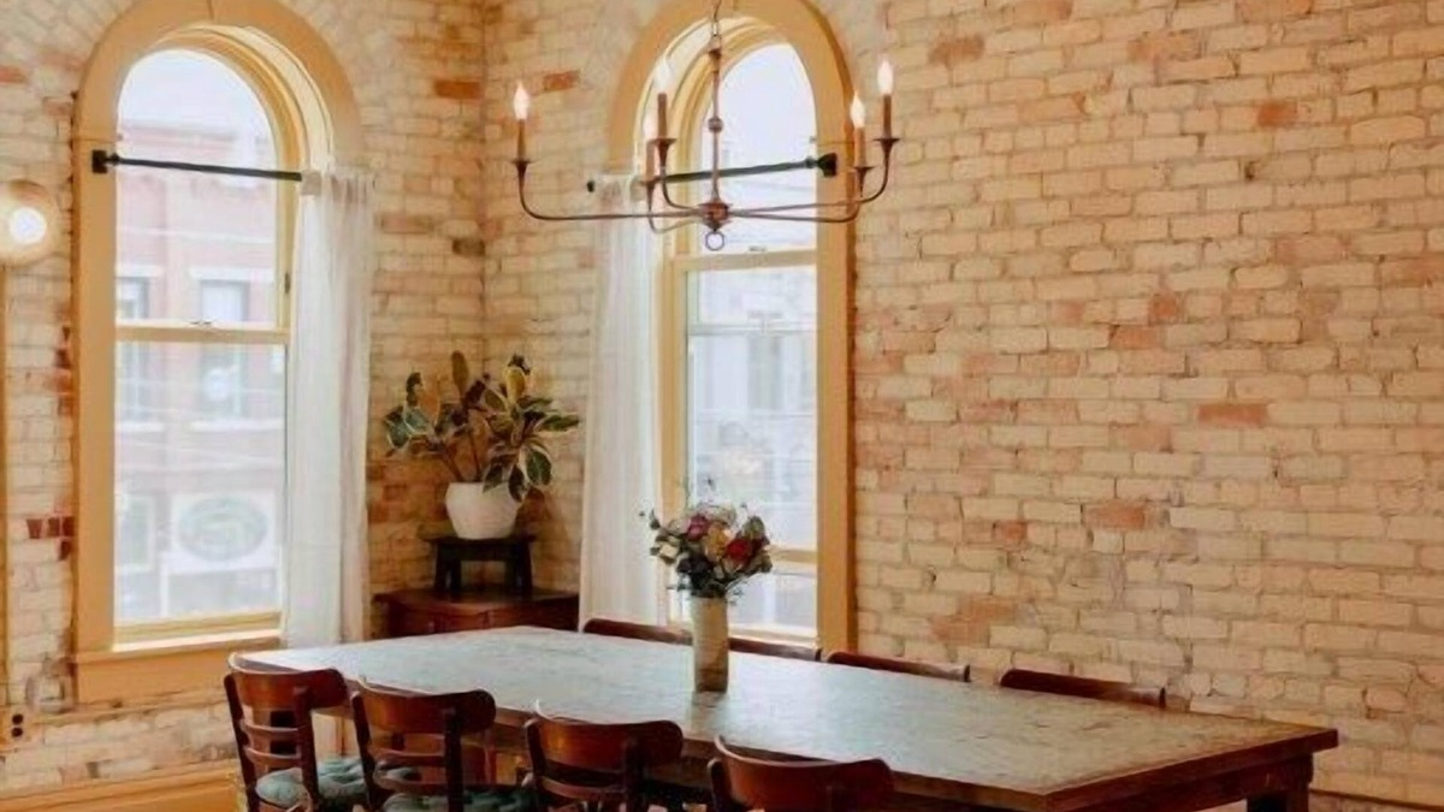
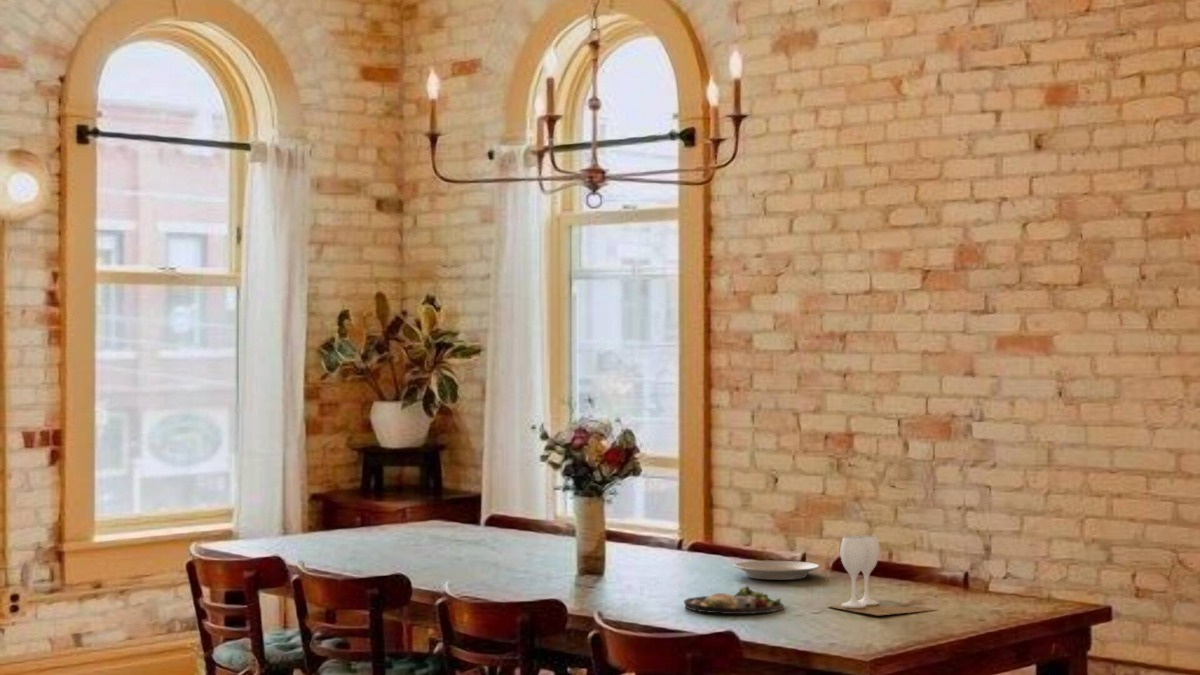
+ dinner plate [683,585,785,615]
+ wineglass [827,534,937,616]
+ plate [732,560,821,581]
